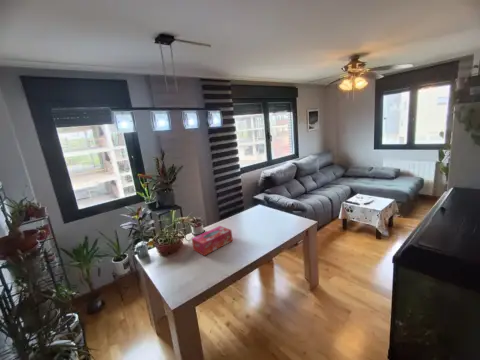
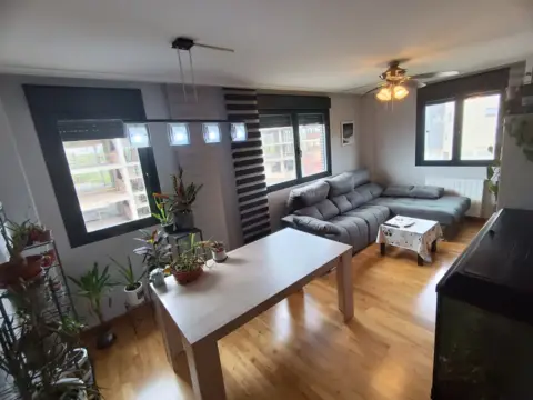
- tissue box [191,225,234,257]
